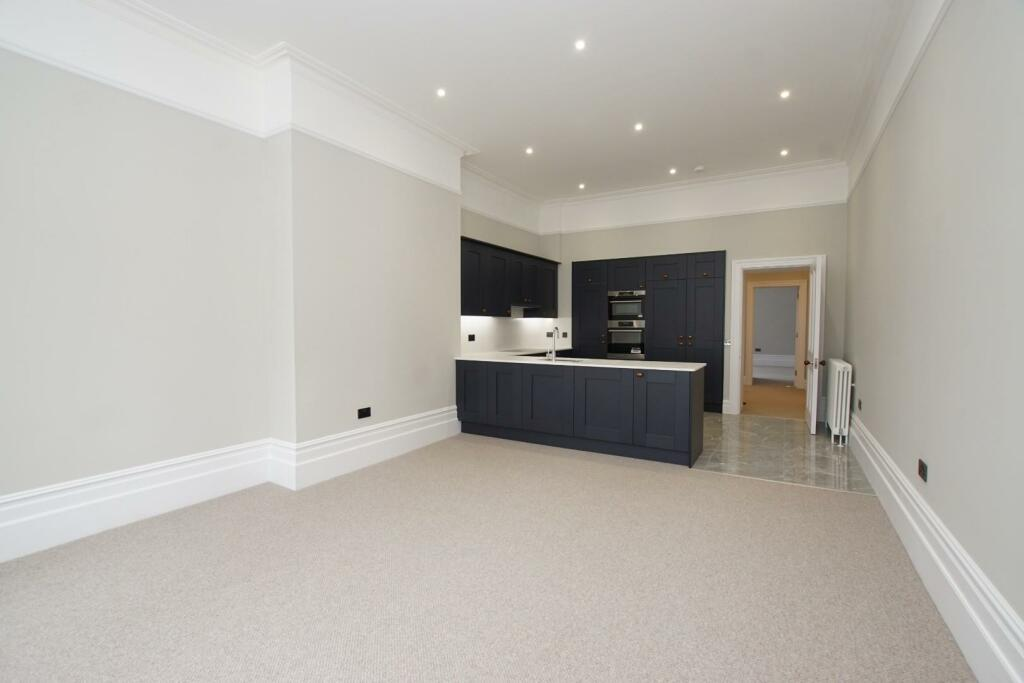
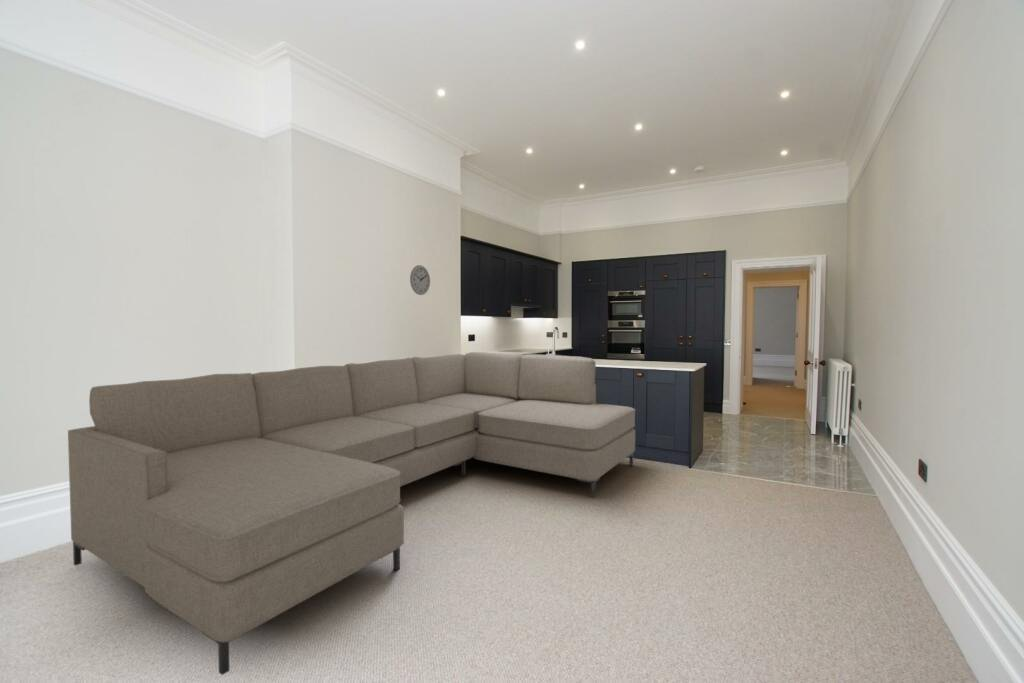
+ sofa [67,351,636,676]
+ wall clock [409,264,431,296]
